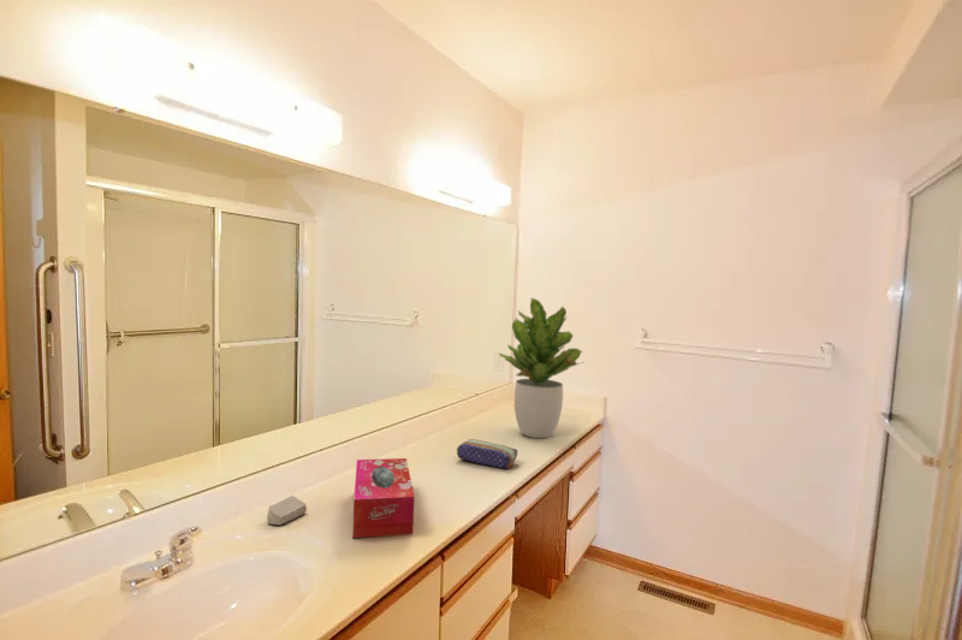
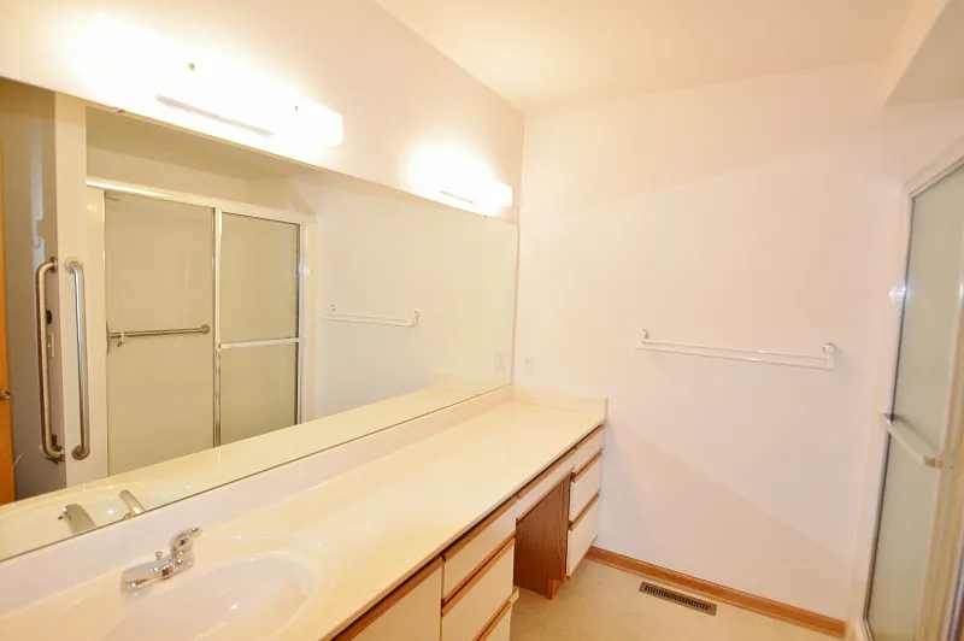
- soap bar [266,494,308,526]
- pencil case [456,438,518,470]
- potted plant [498,297,586,439]
- tissue box [351,457,416,539]
